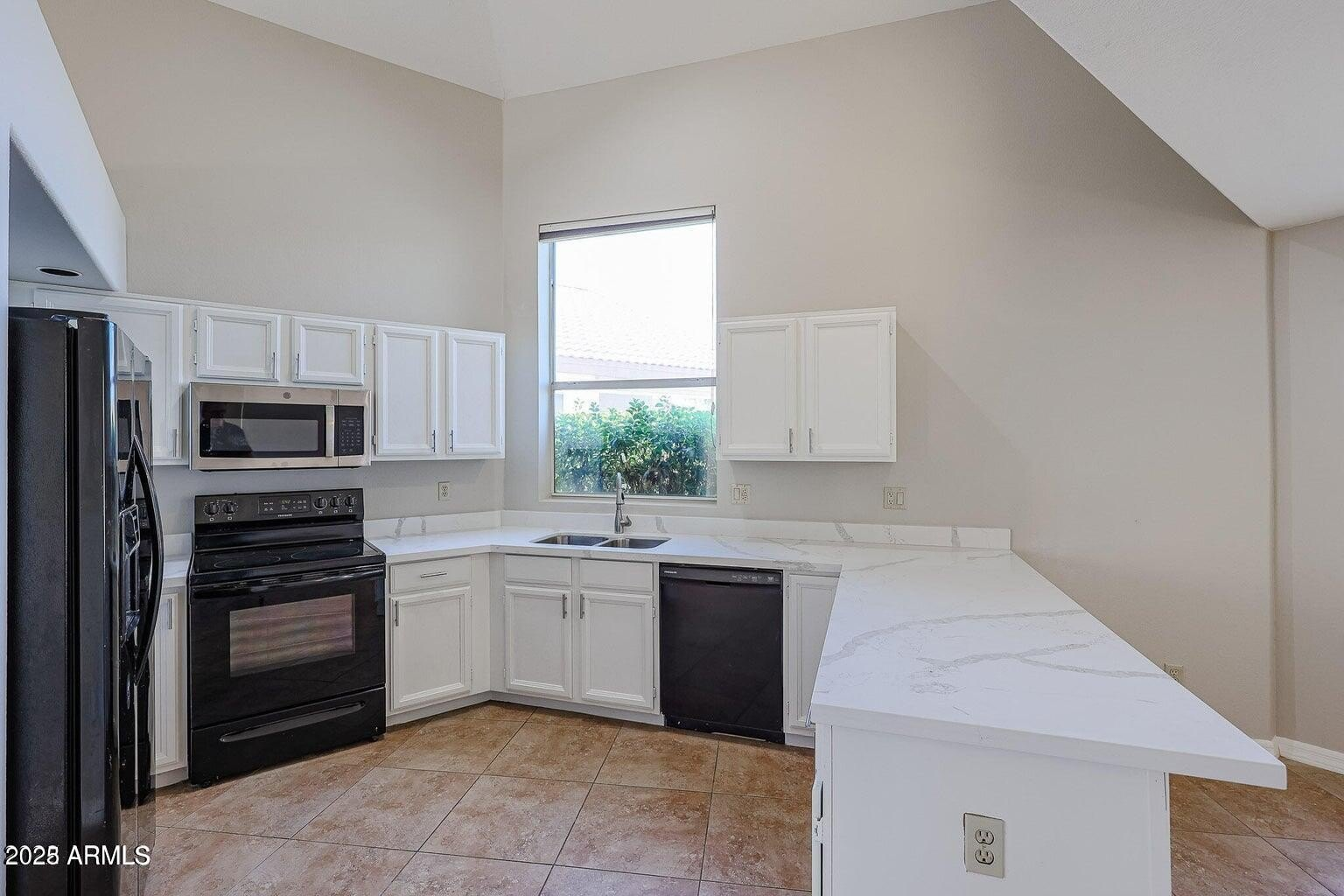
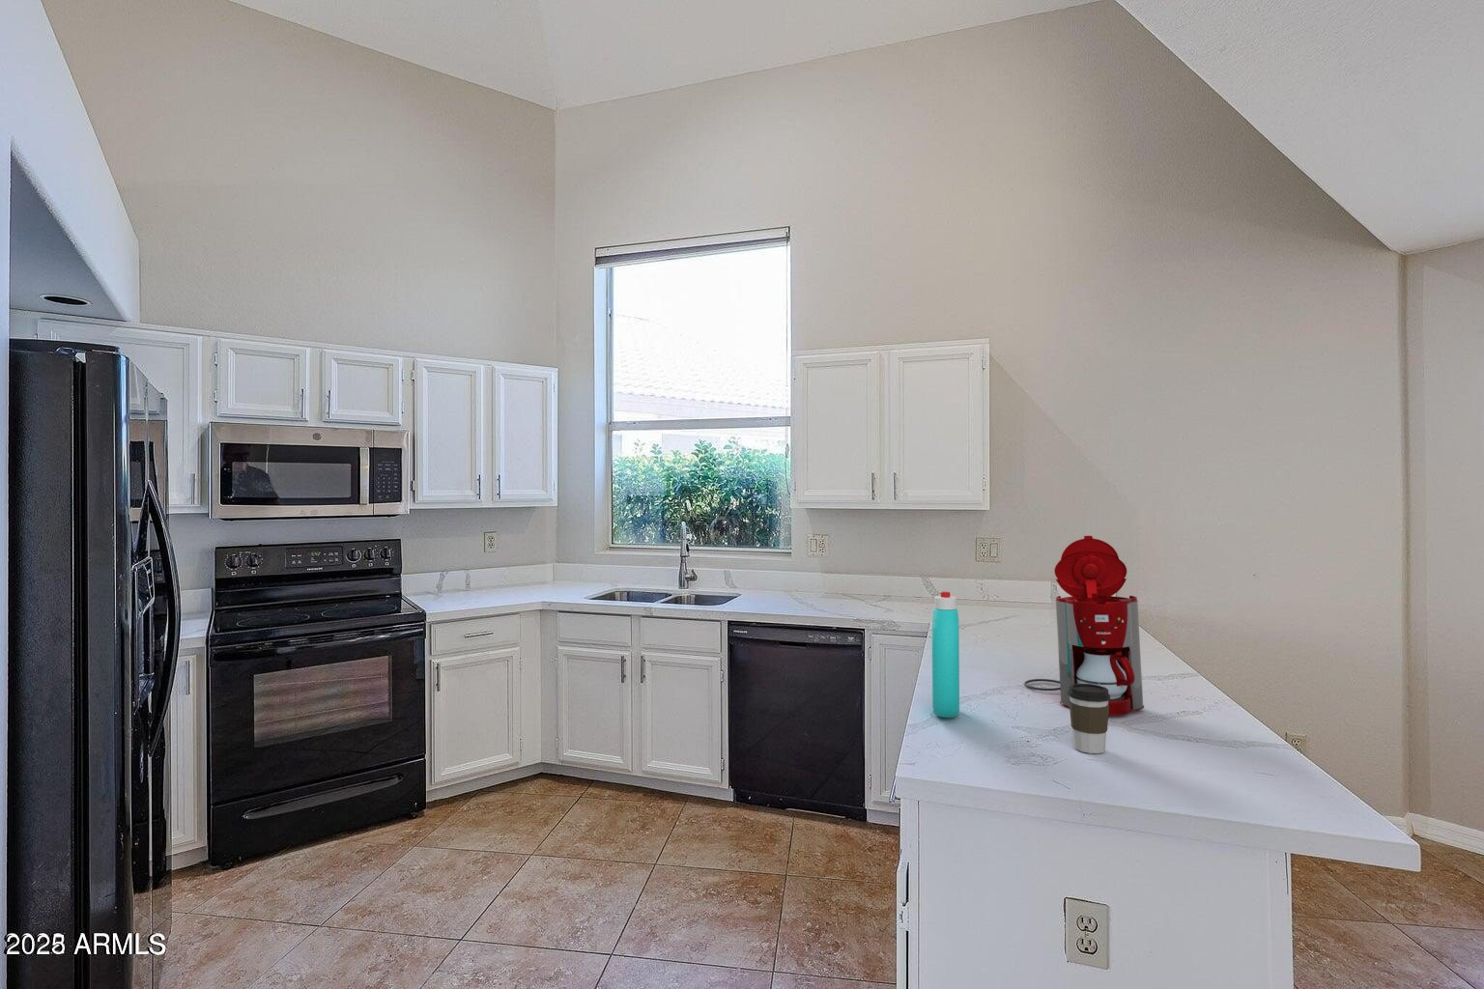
+ bottle [932,591,961,719]
+ coffee cup [1068,684,1110,754]
+ coffee maker [1024,535,1145,716]
